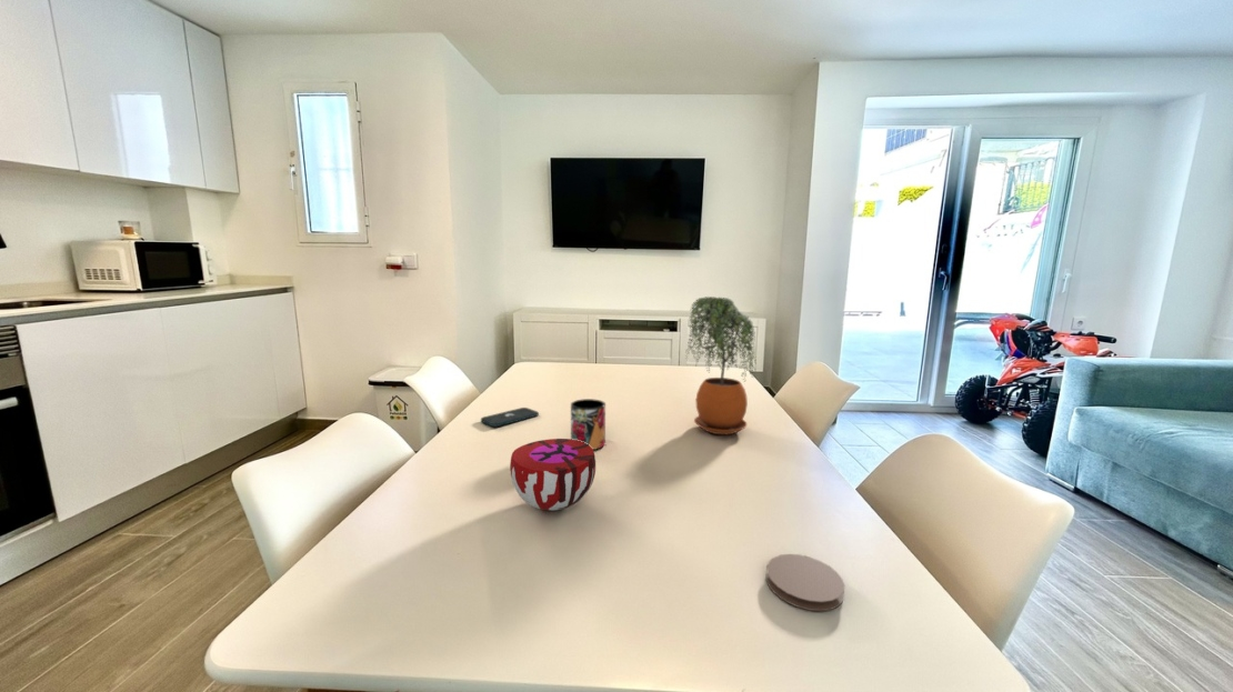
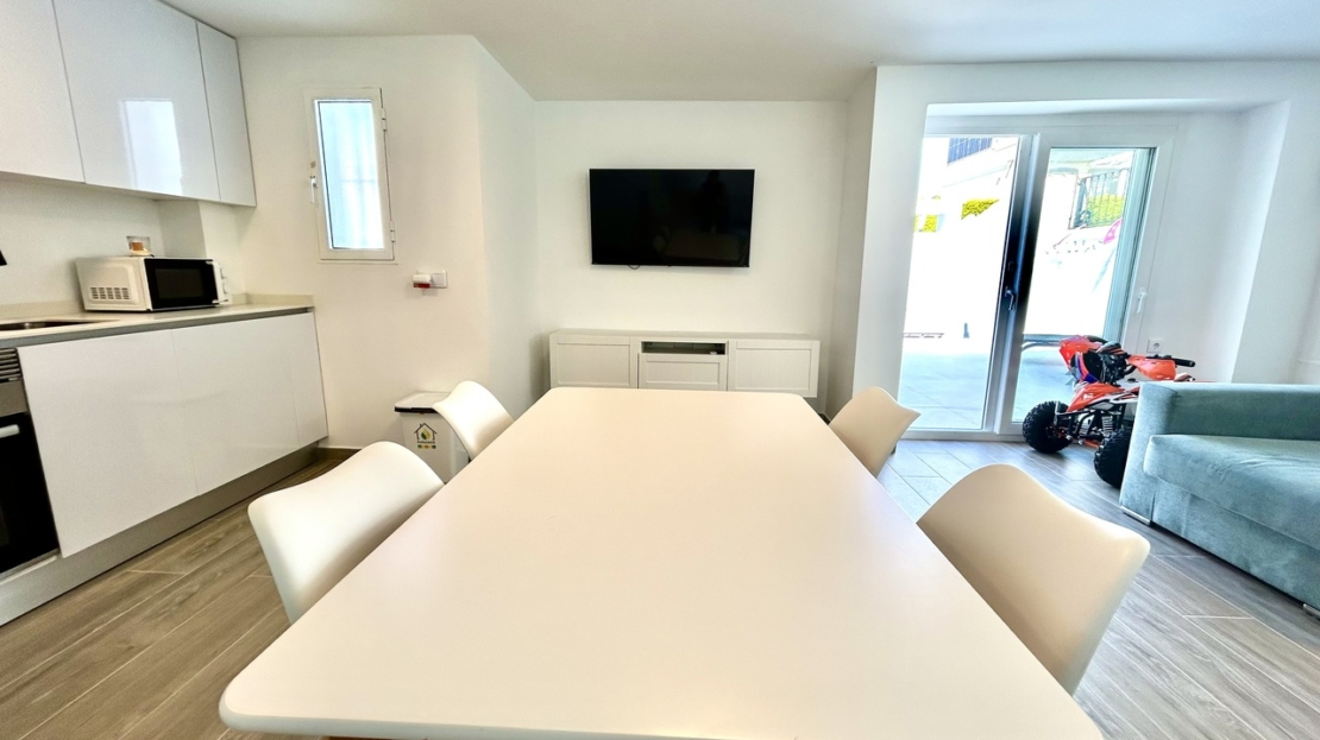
- decorative bowl [509,438,597,511]
- mug [570,398,607,451]
- coaster [765,553,845,612]
- smartphone [480,407,540,428]
- potted plant [684,295,758,435]
